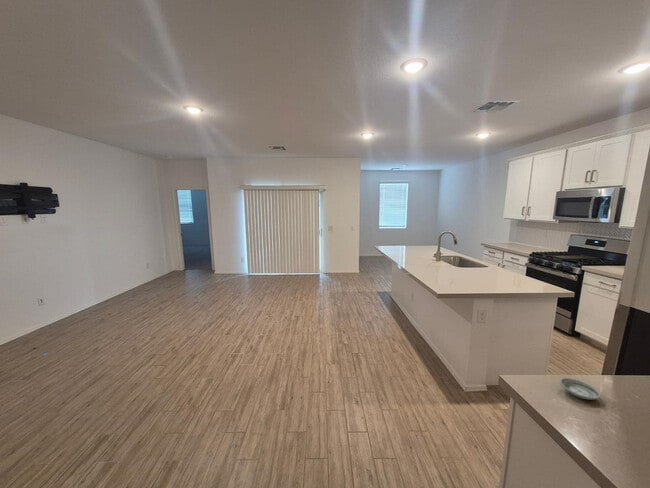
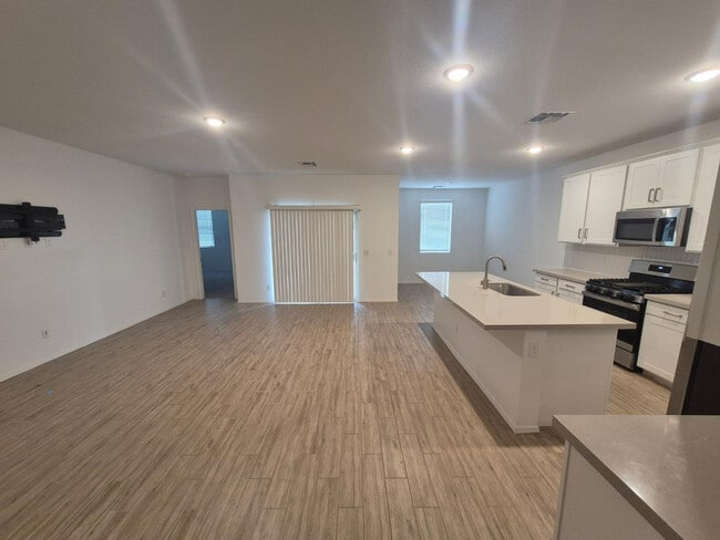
- saucer [559,377,602,401]
